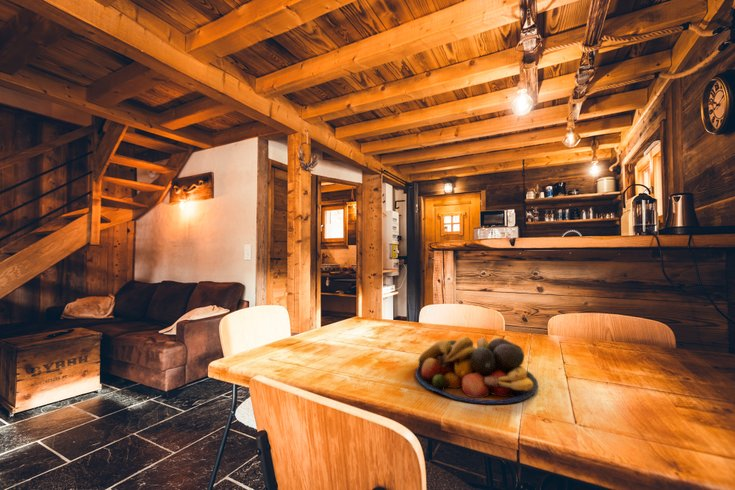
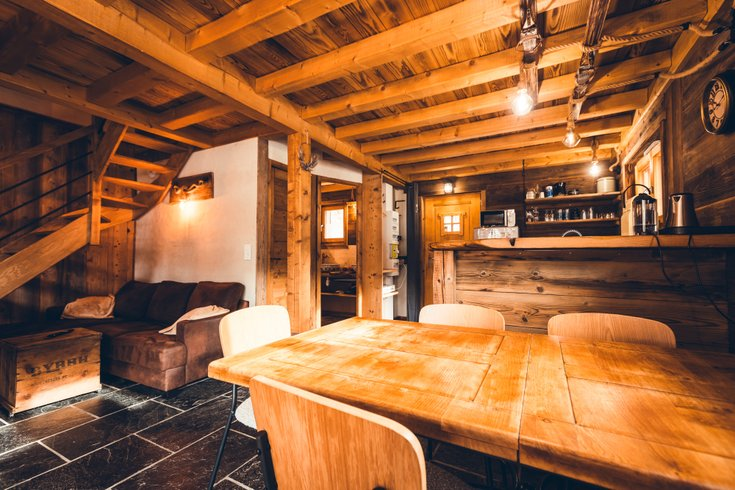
- fruit bowl [414,336,539,405]
